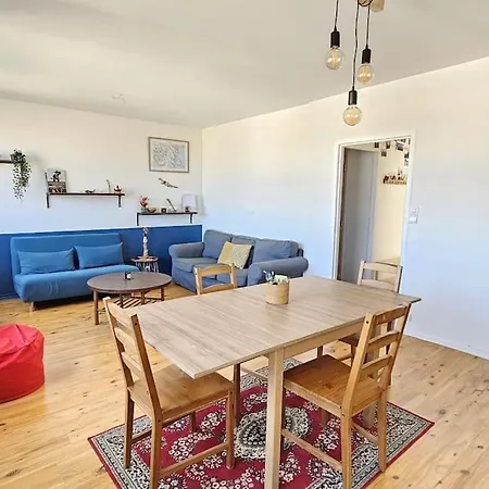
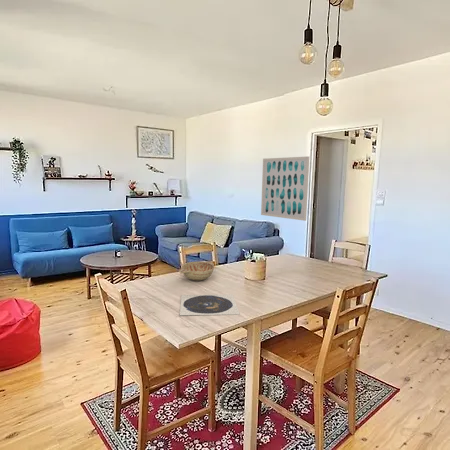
+ decorative bowl [178,261,215,282]
+ wall art [260,155,311,222]
+ plate [179,293,240,316]
